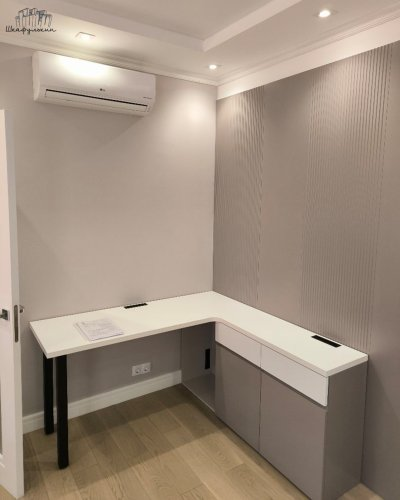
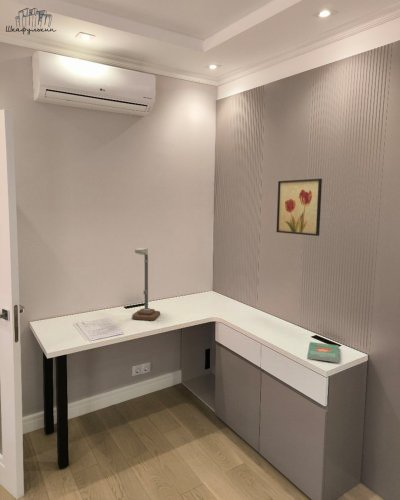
+ desk lamp [131,247,161,321]
+ book [306,341,340,363]
+ wall art [275,178,323,237]
